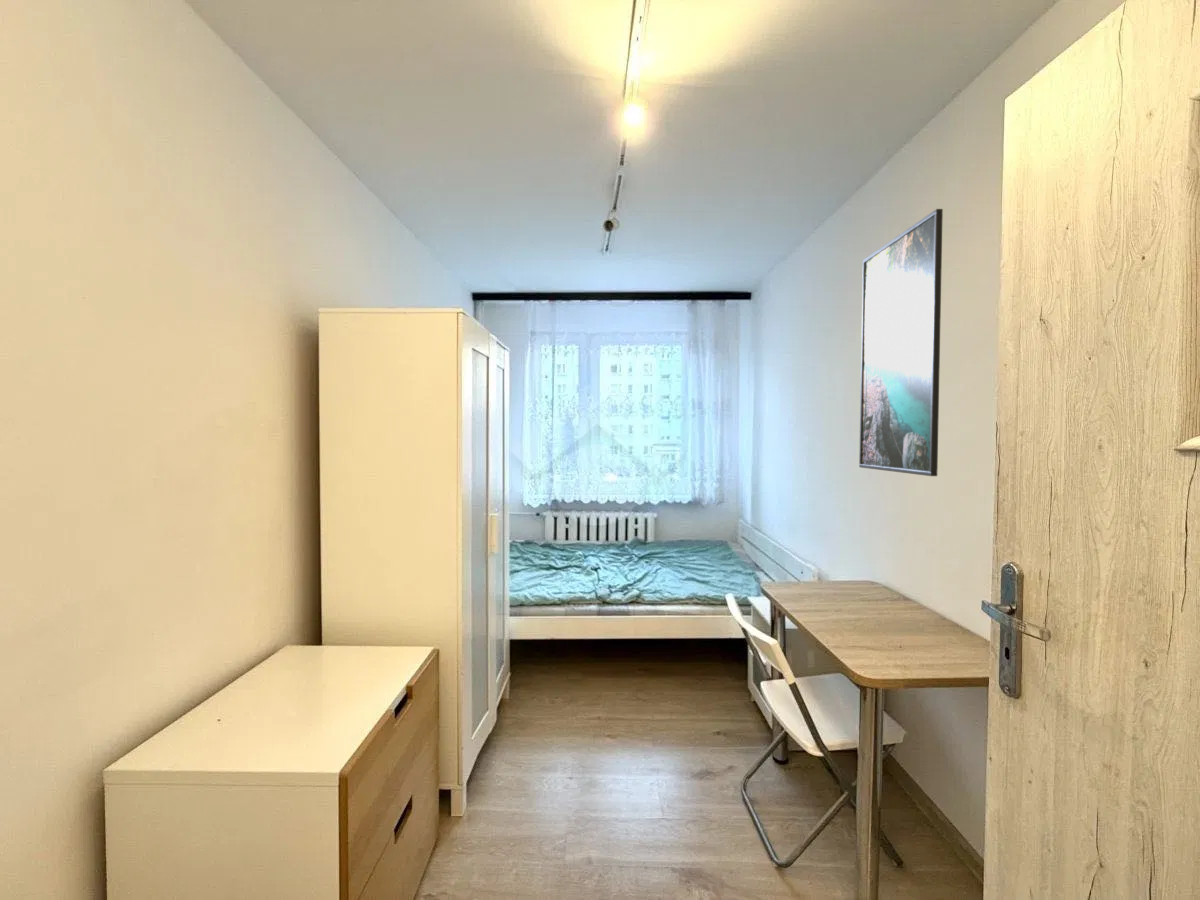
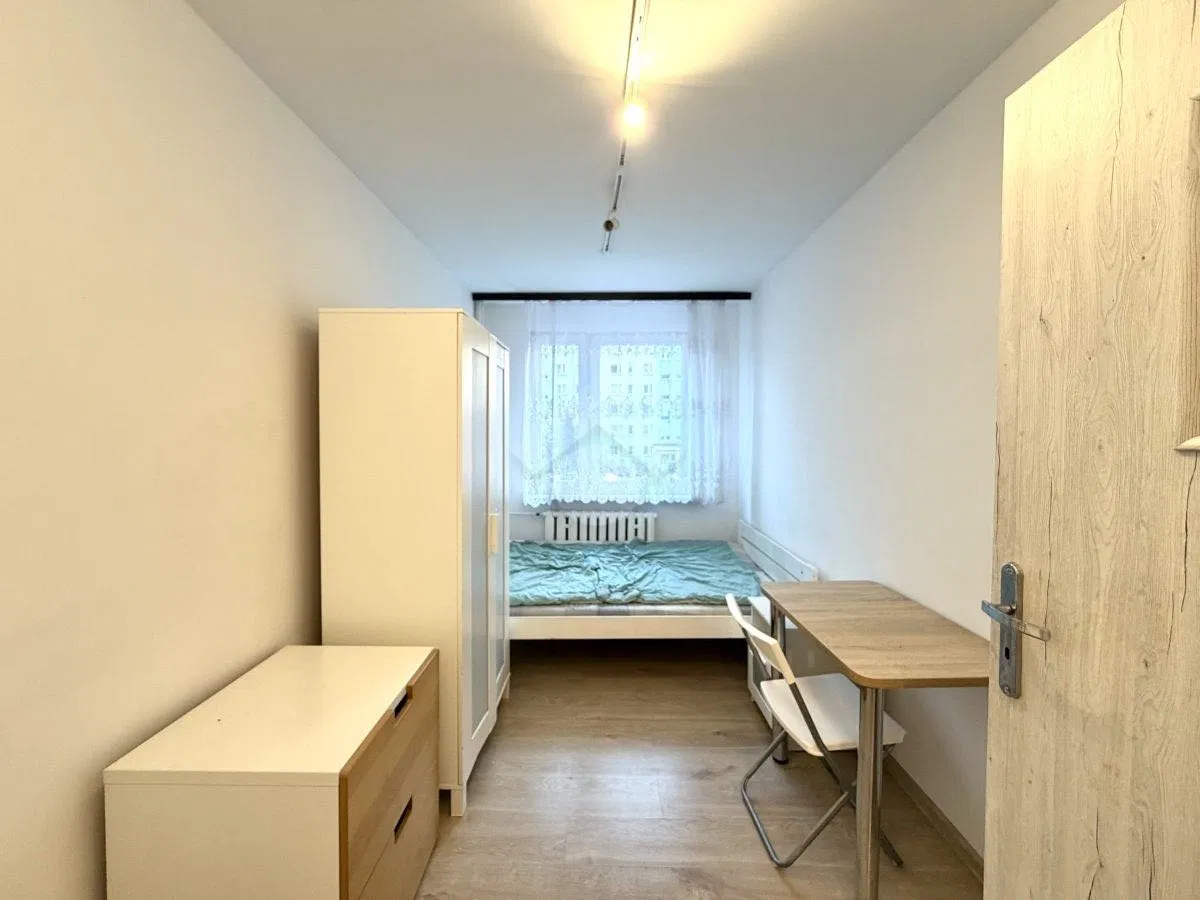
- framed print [858,208,944,477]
